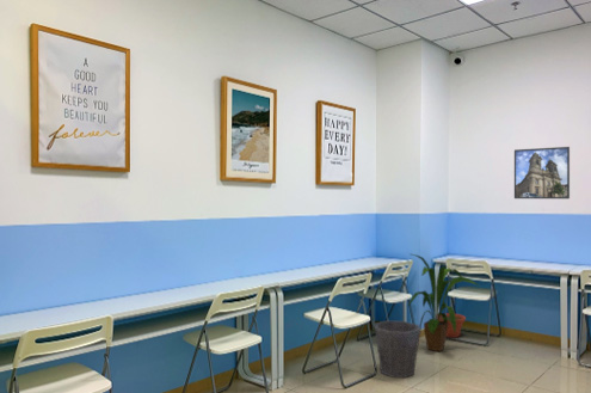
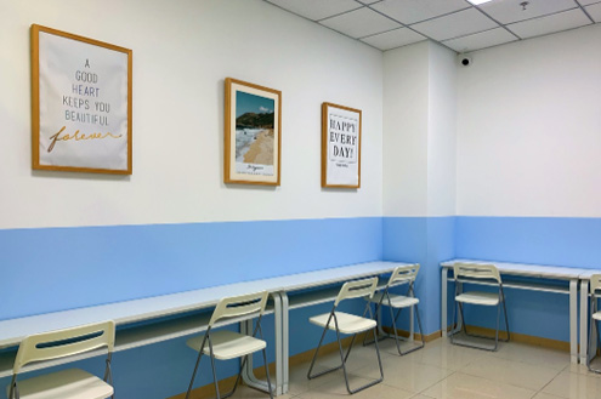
- plant pot [437,312,467,339]
- waste bin [374,320,421,379]
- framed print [513,146,571,199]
- house plant [407,253,480,352]
